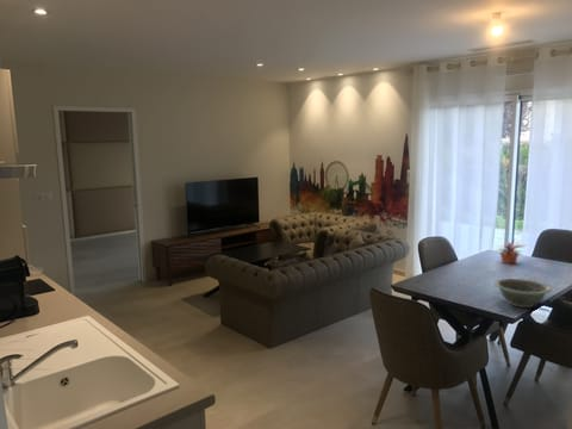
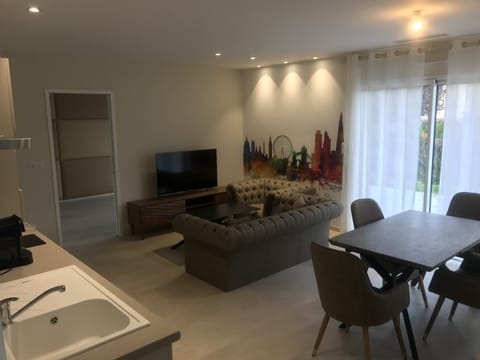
- potted plant [495,238,526,265]
- decorative bowl [493,278,553,309]
